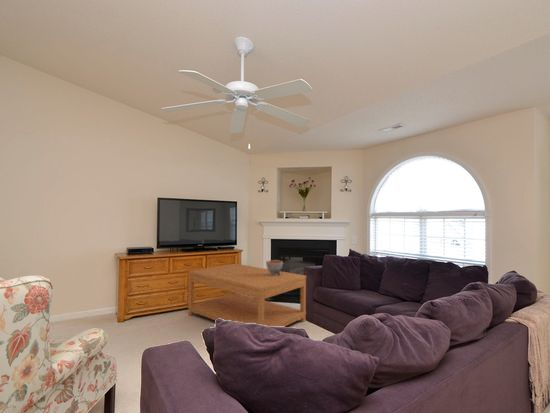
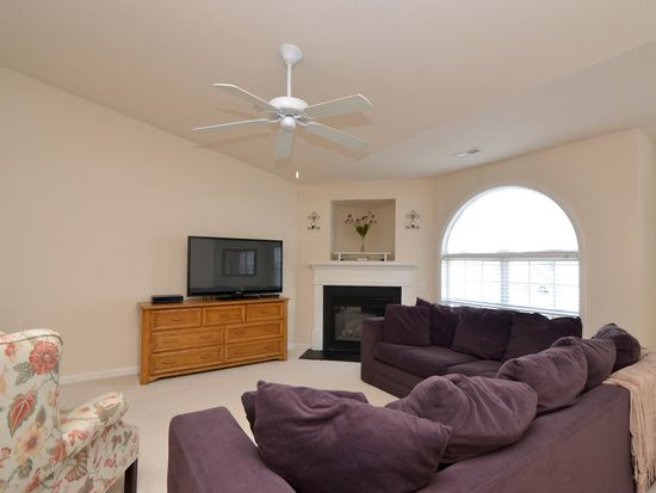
- coffee table [187,263,307,327]
- ceramic pot [265,259,284,276]
